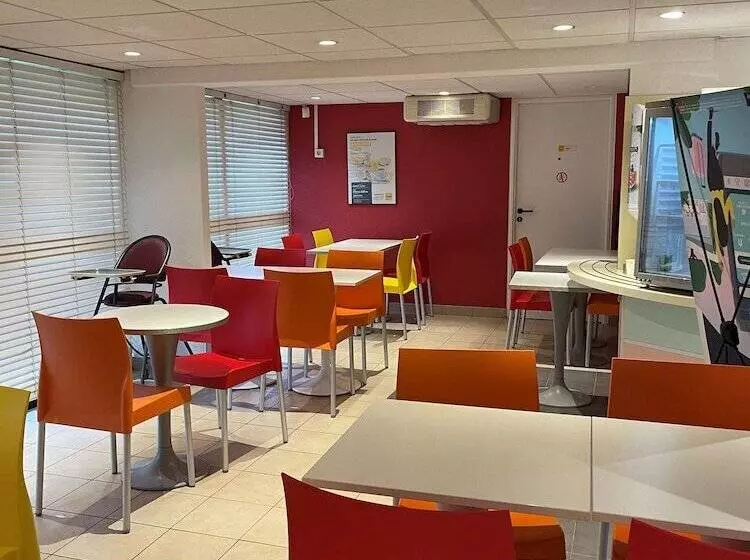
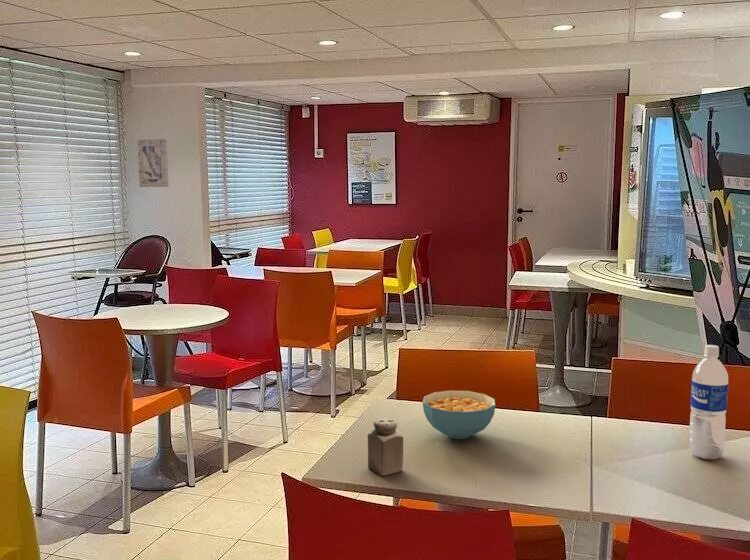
+ cereal bowl [422,390,496,440]
+ salt shaker [367,417,404,477]
+ wall art [136,138,170,188]
+ water bottle [688,344,729,460]
